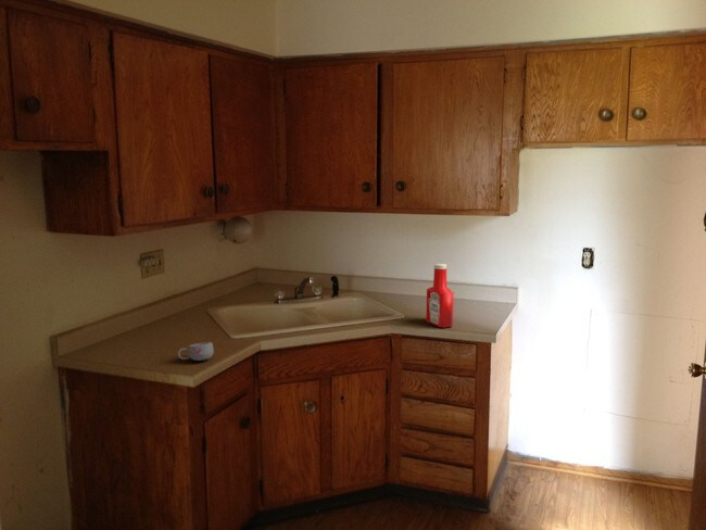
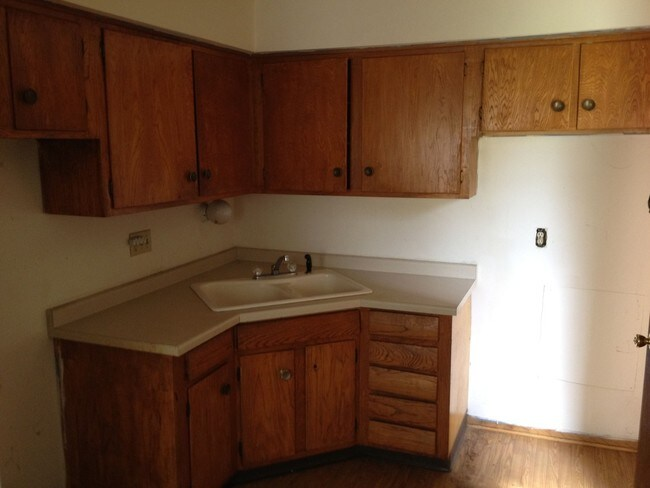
- soap bottle [425,263,455,328]
- mug [177,341,215,362]
